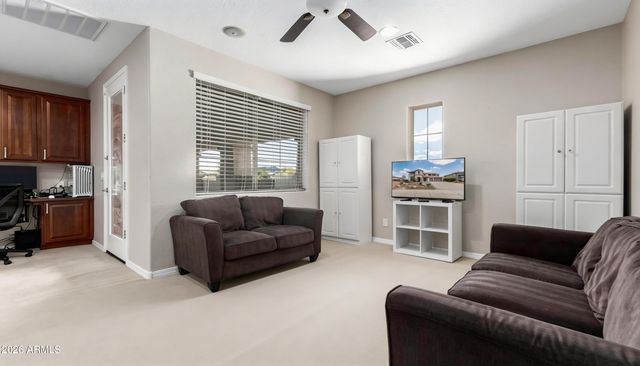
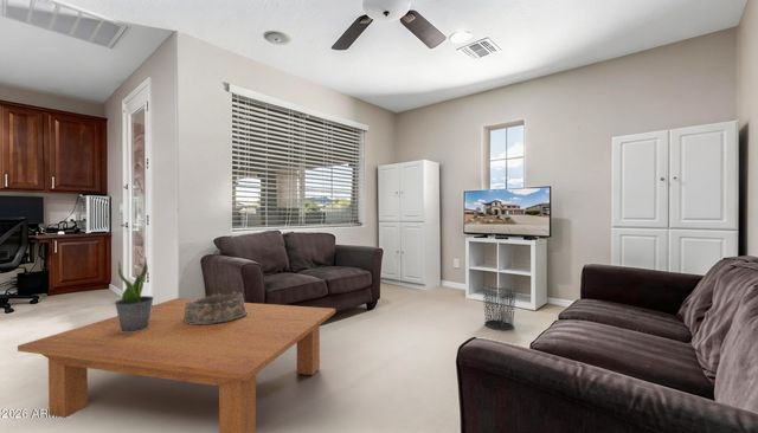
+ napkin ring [184,290,248,324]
+ potted plant [114,256,155,332]
+ waste bin [481,286,518,331]
+ coffee table [17,297,336,433]
